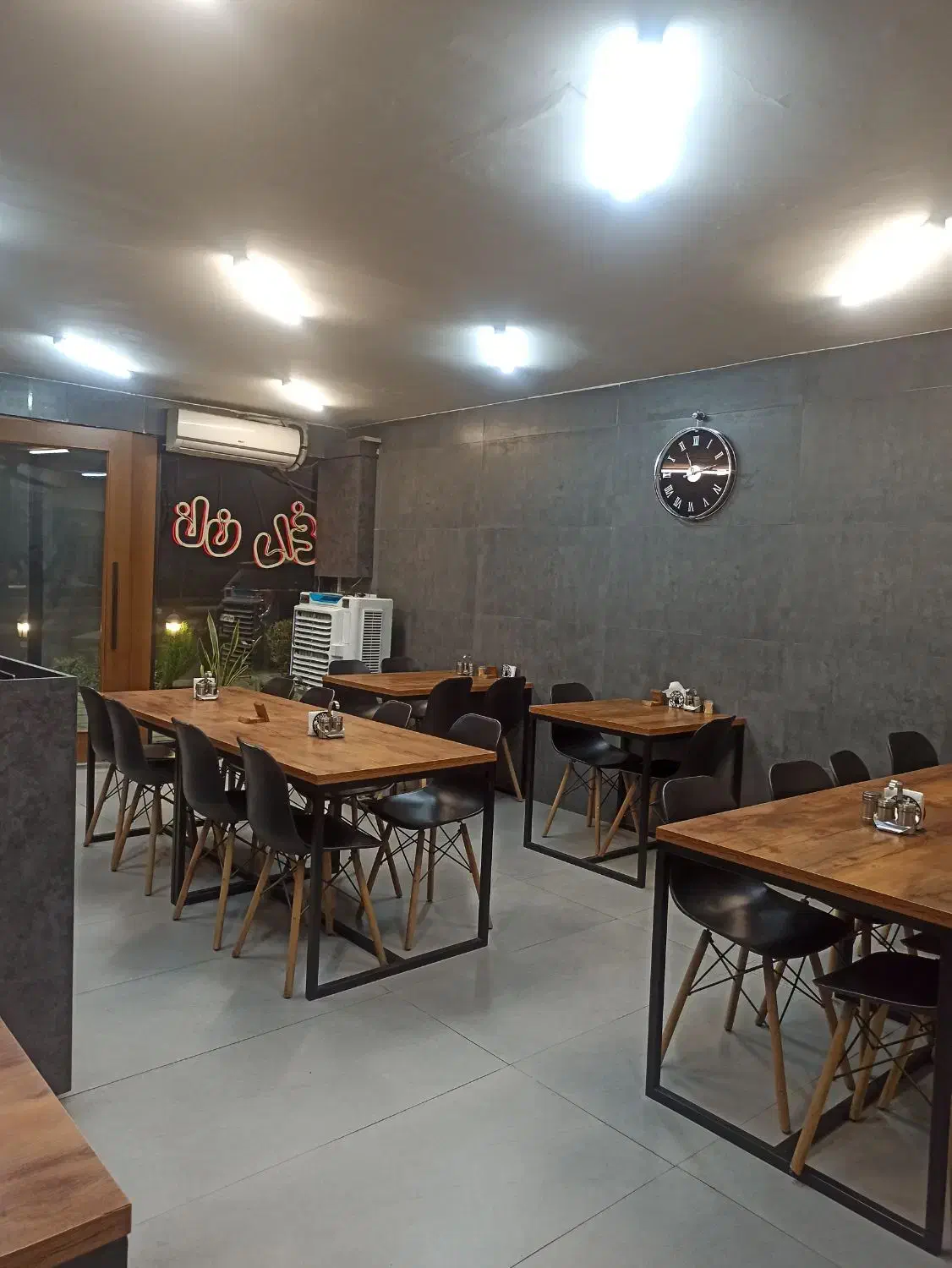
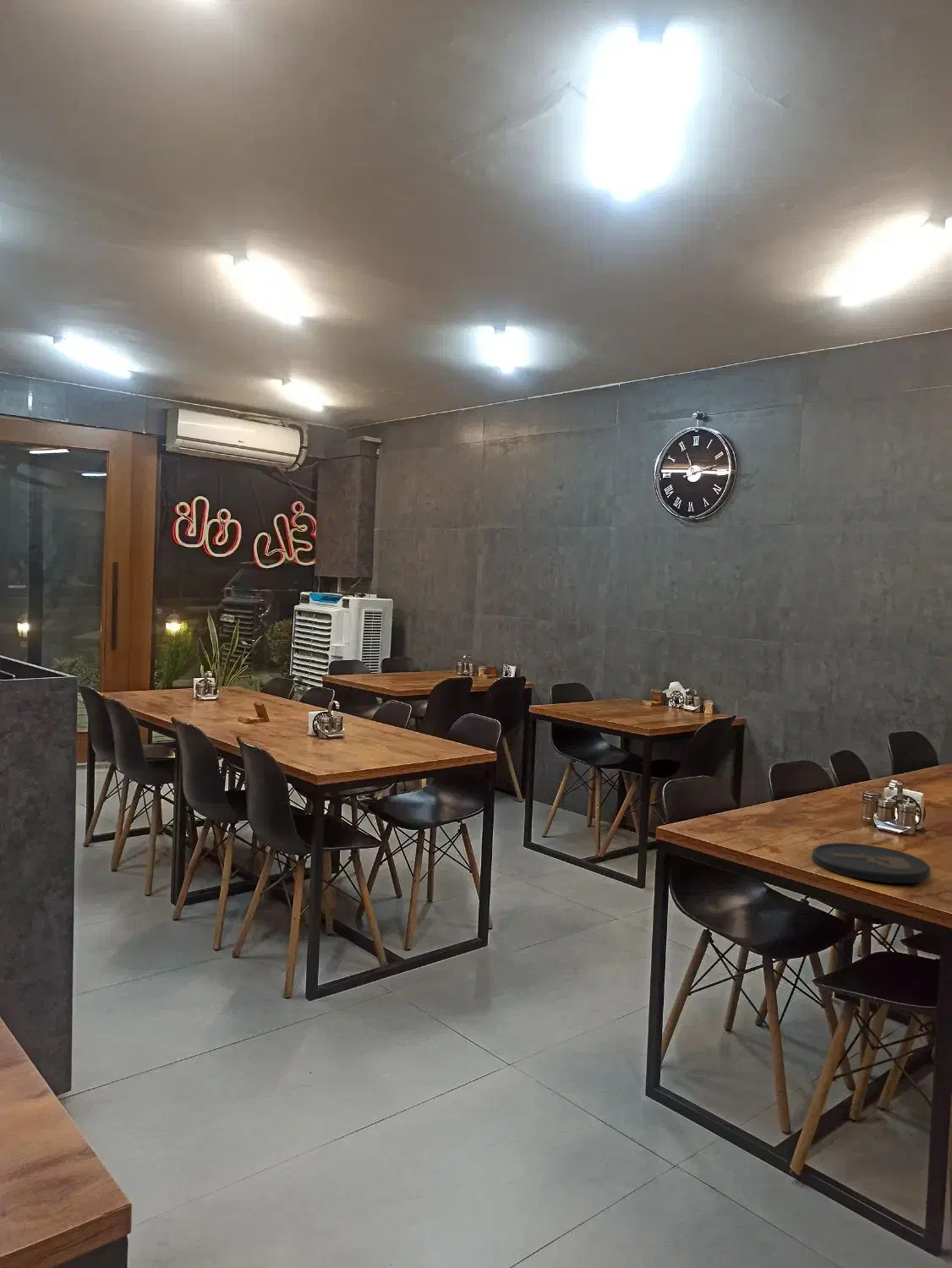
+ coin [812,842,932,884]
